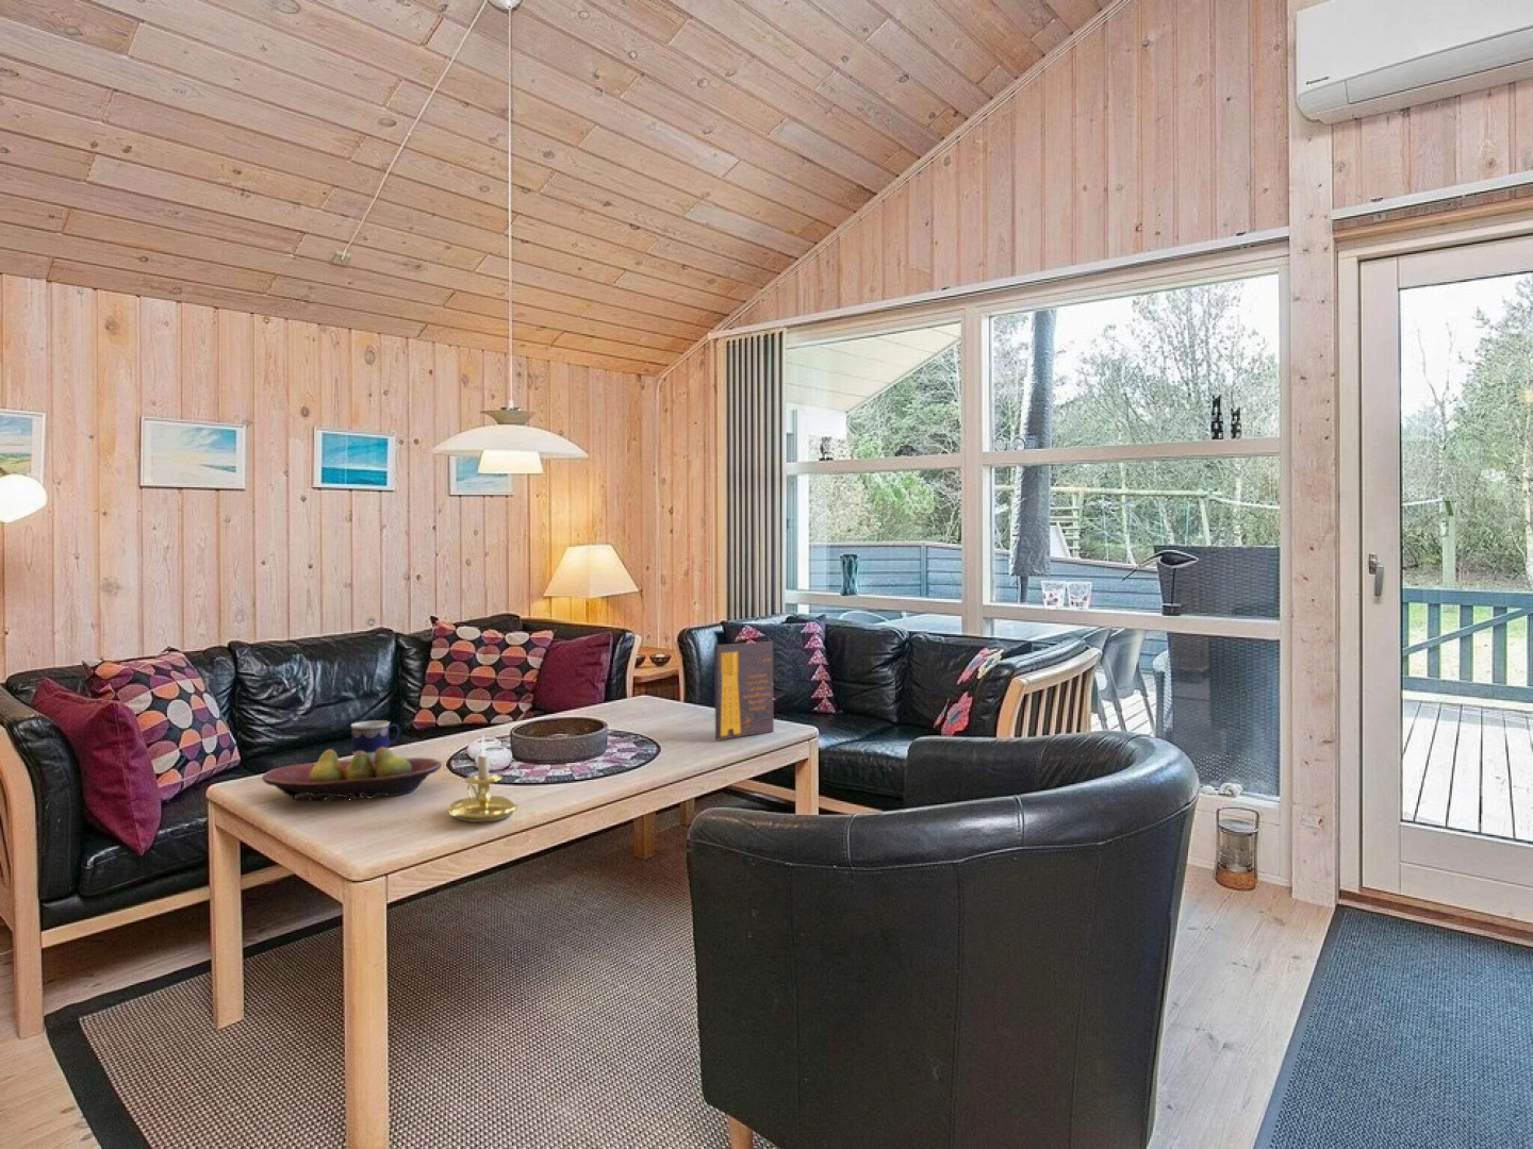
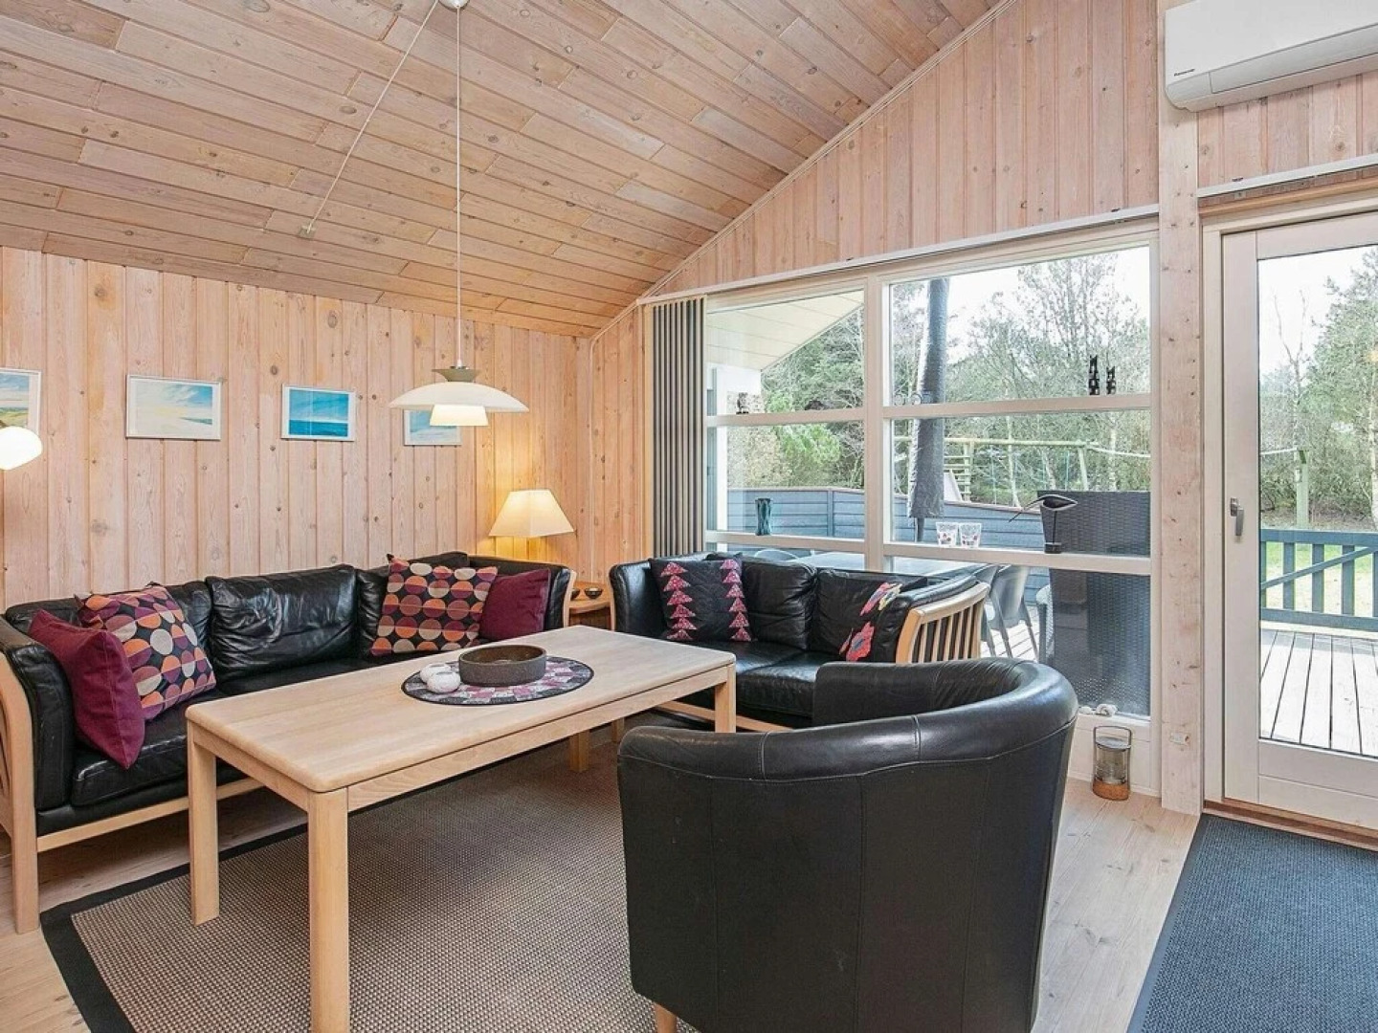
- plaque [713,641,775,741]
- fruit bowl [261,747,443,803]
- cup [350,719,401,759]
- candle holder [447,734,519,823]
